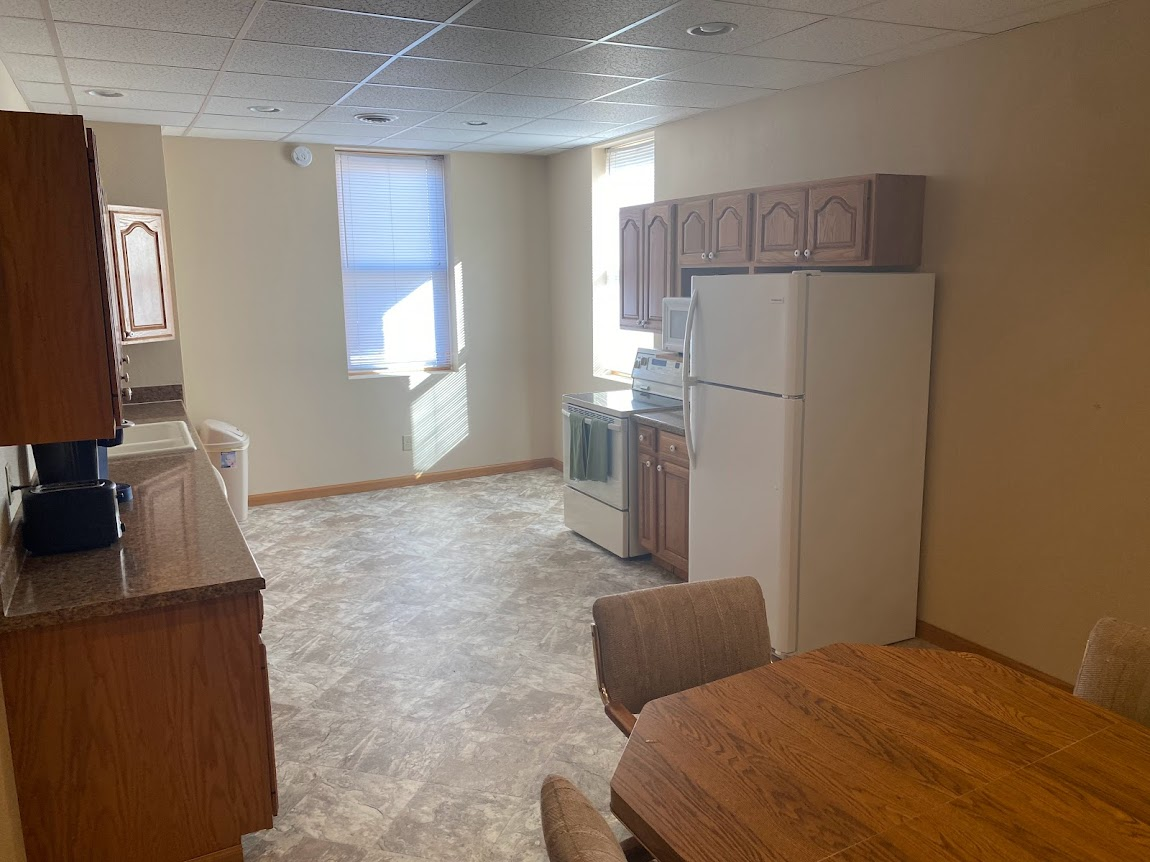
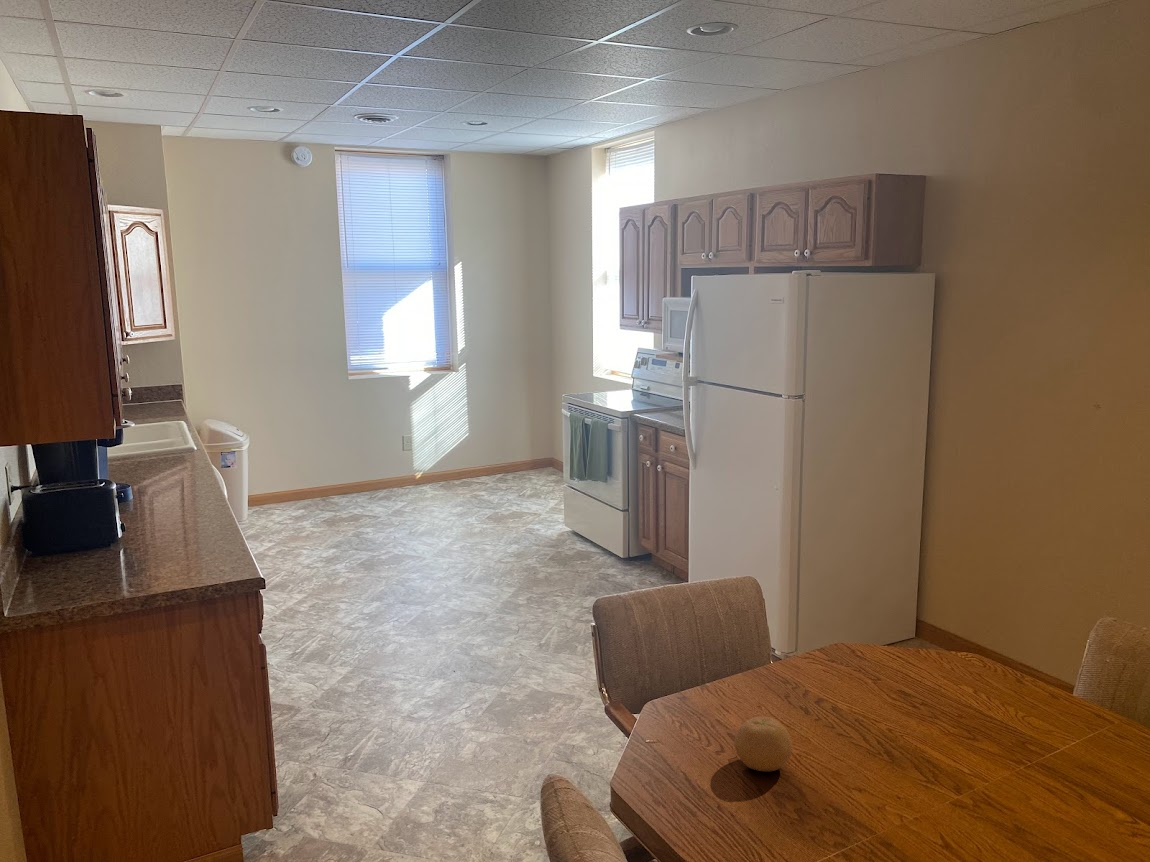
+ fruit [733,716,793,772]
